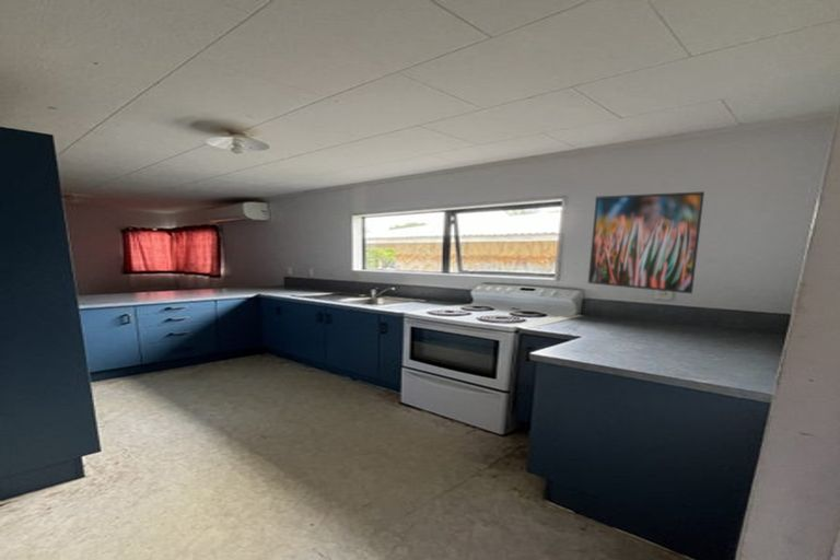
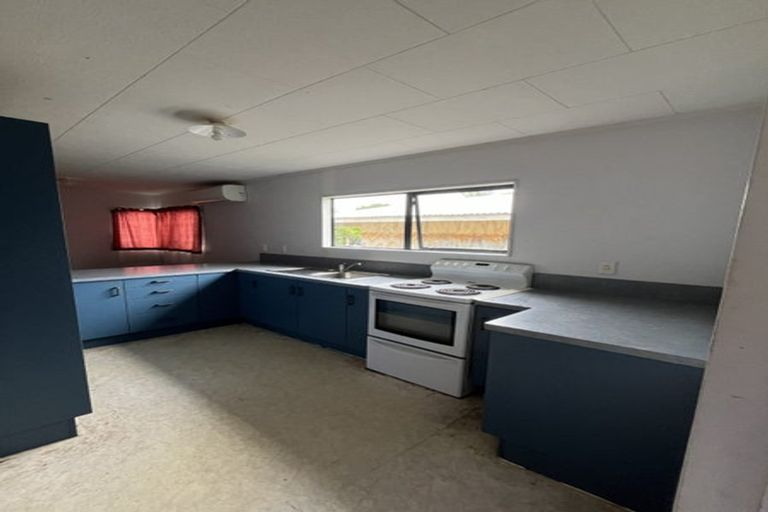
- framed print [587,190,705,294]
